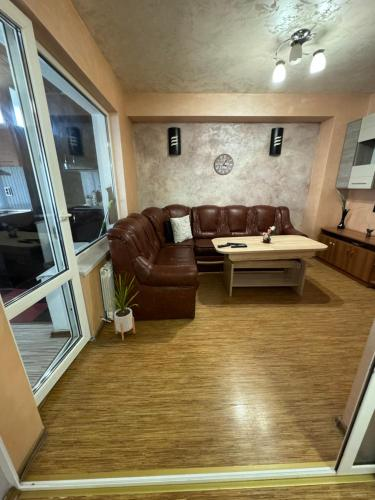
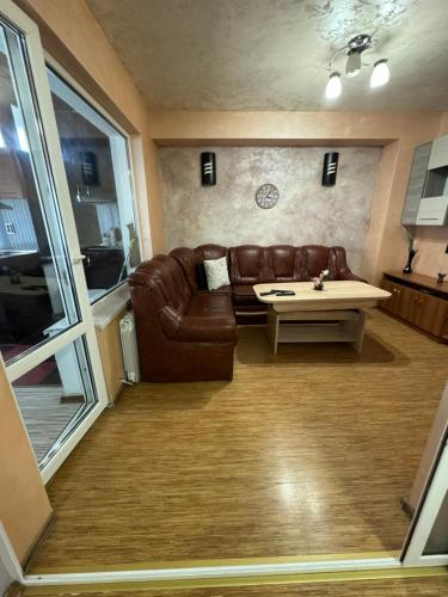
- house plant [100,271,139,341]
